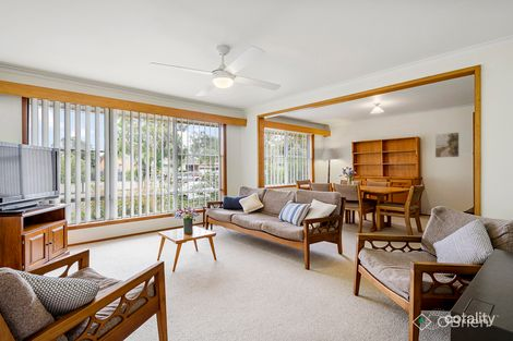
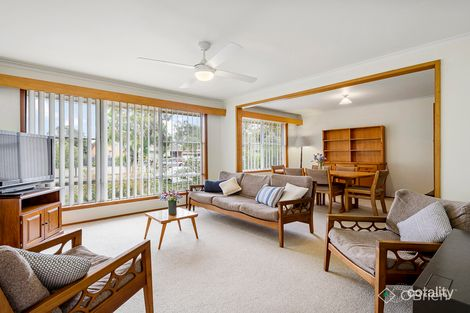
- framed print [434,131,461,159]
